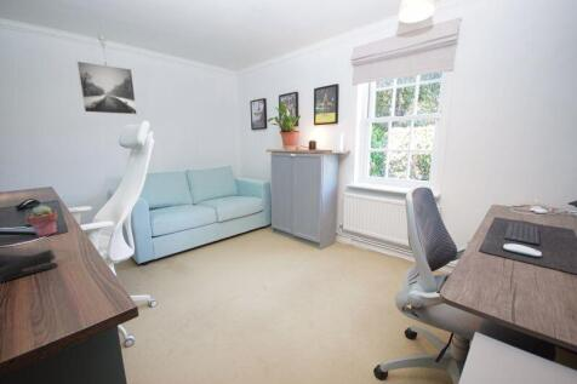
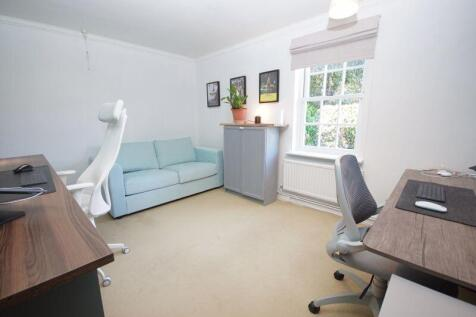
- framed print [75,59,138,115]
- potted succulent [24,204,59,237]
- stapler [0,248,59,283]
